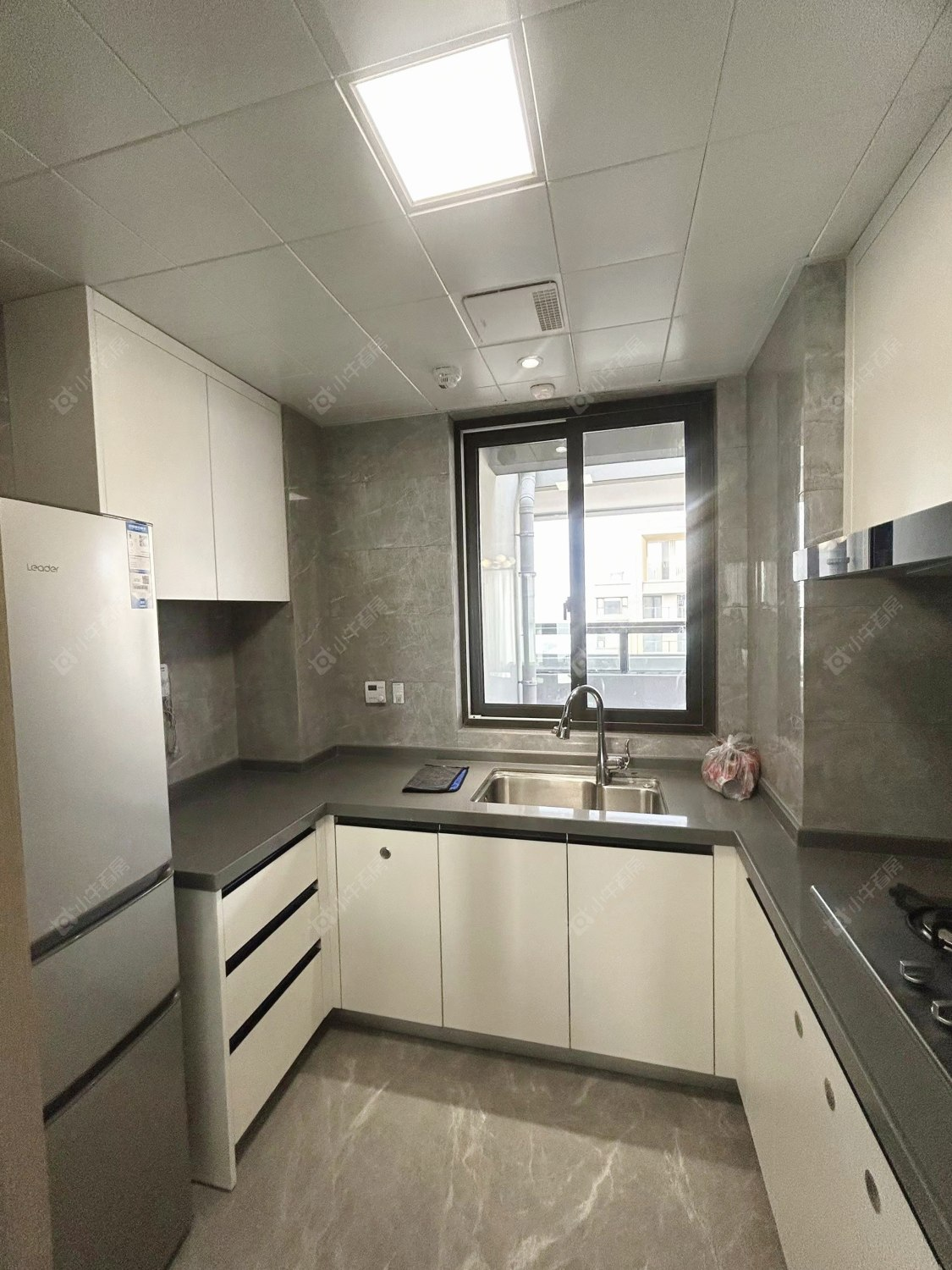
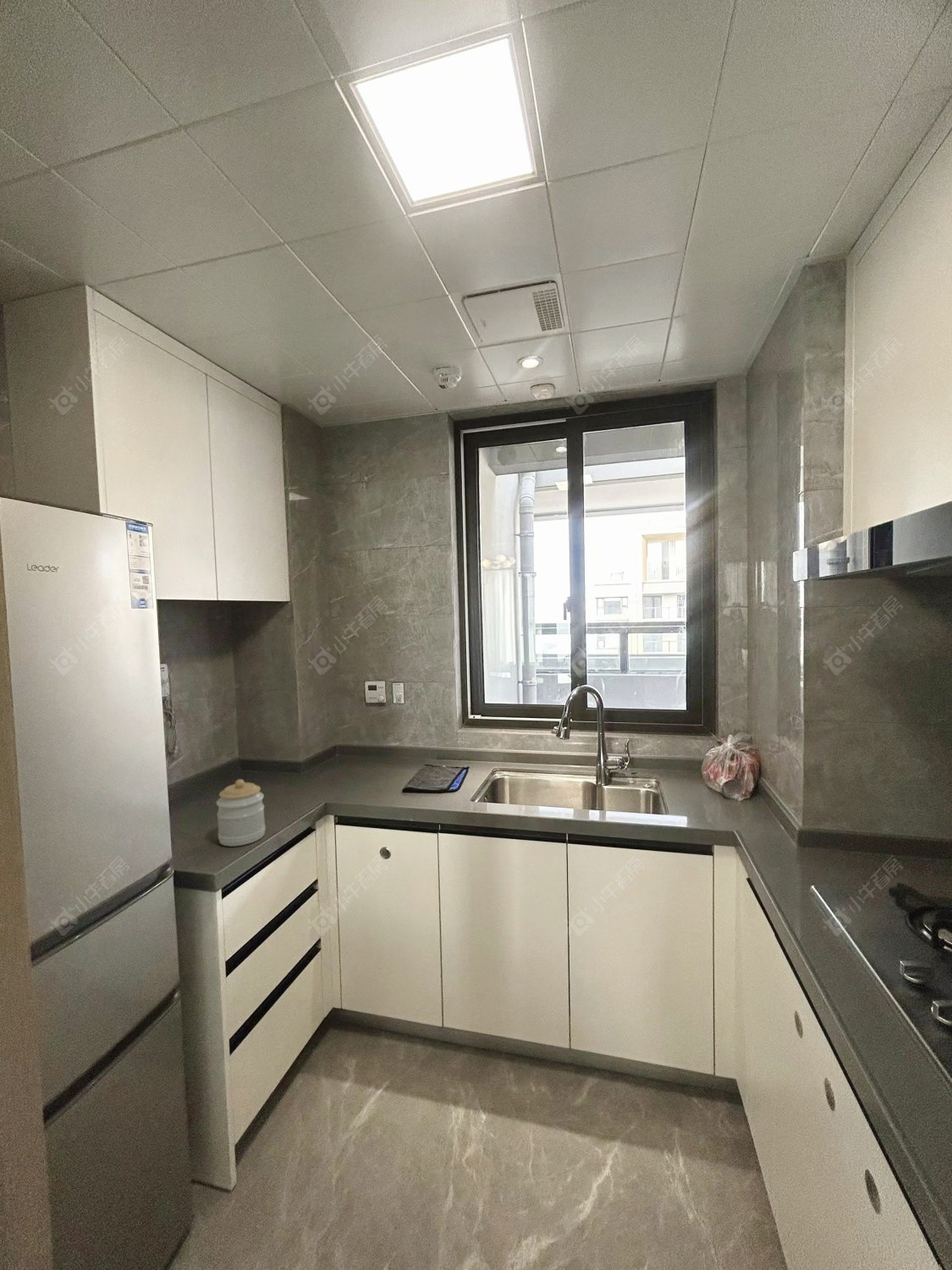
+ jar [216,778,267,847]
